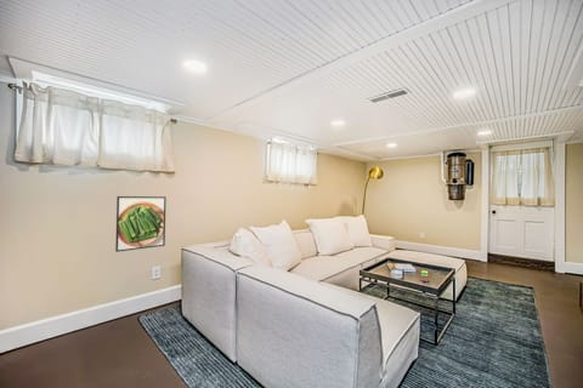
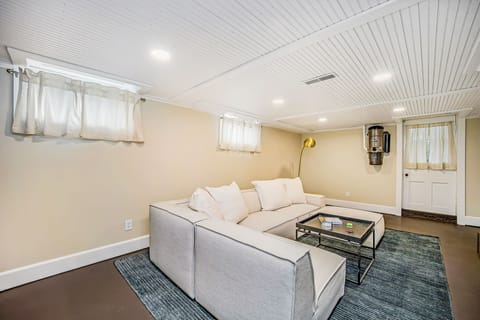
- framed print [114,195,168,253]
